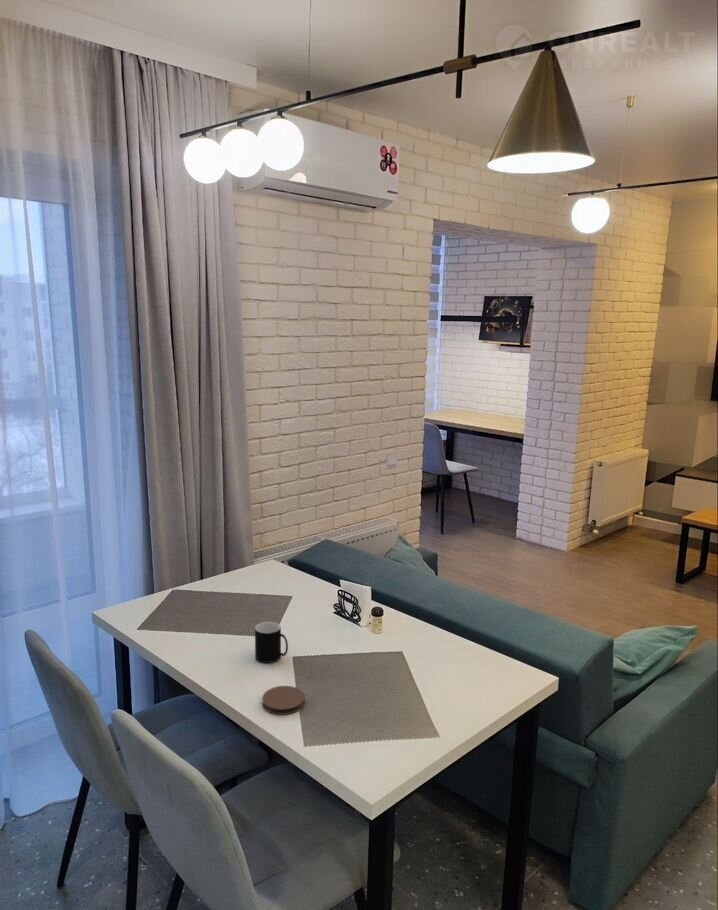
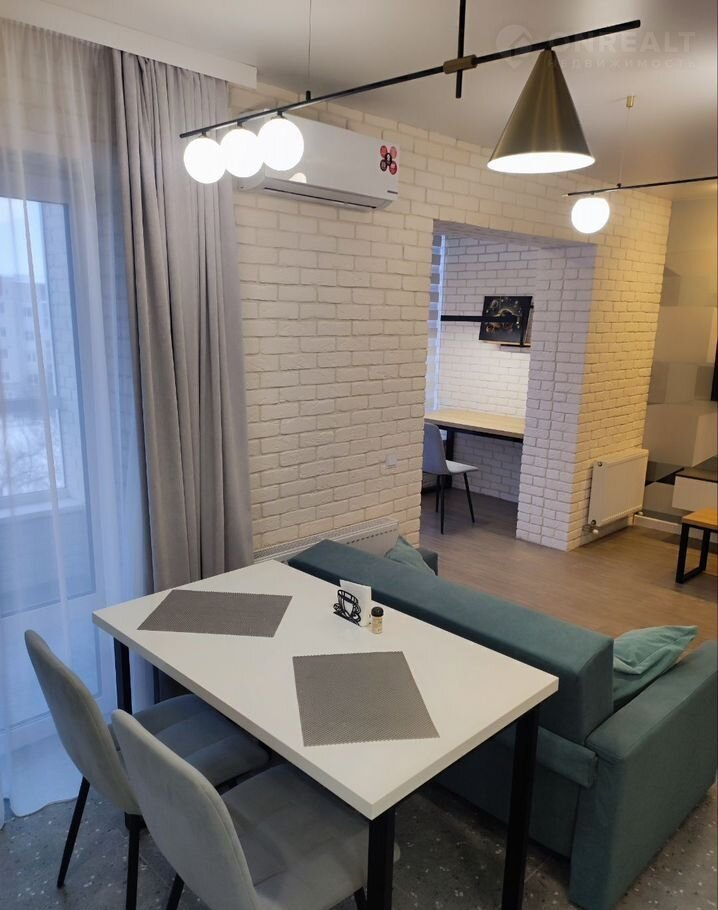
- cup [254,621,289,664]
- coaster [261,685,306,716]
